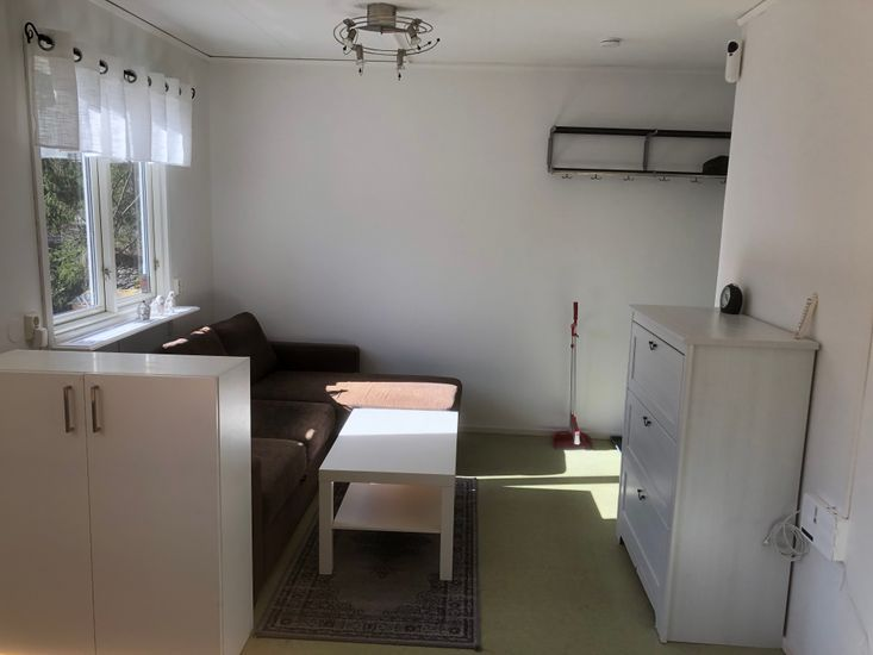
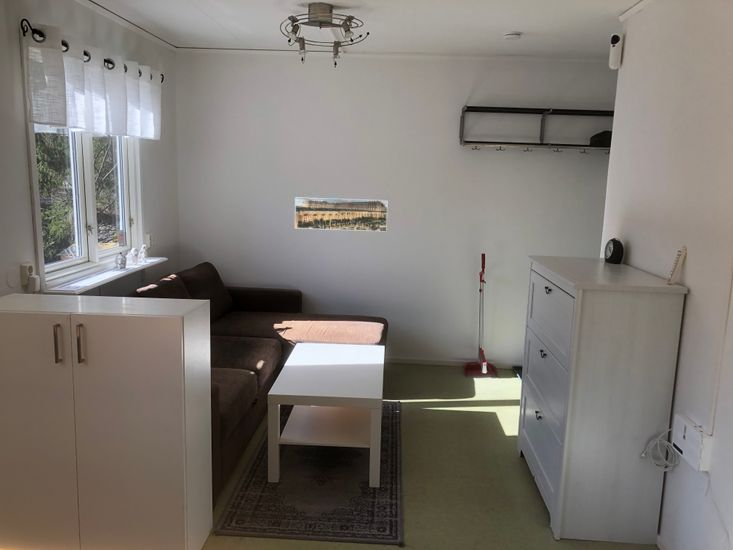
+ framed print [294,196,389,233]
